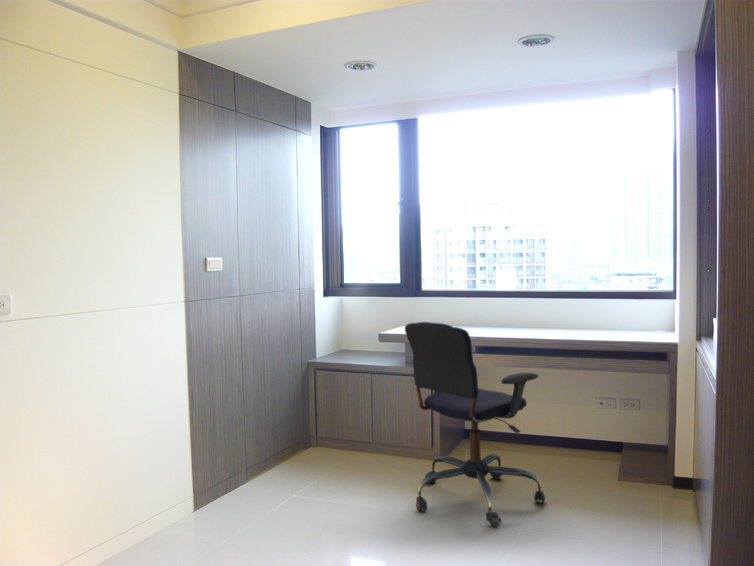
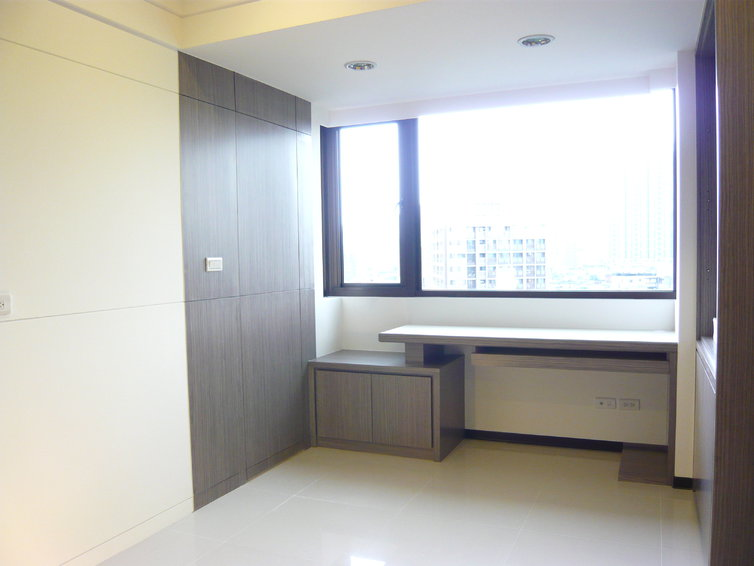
- office chair [404,321,546,528]
